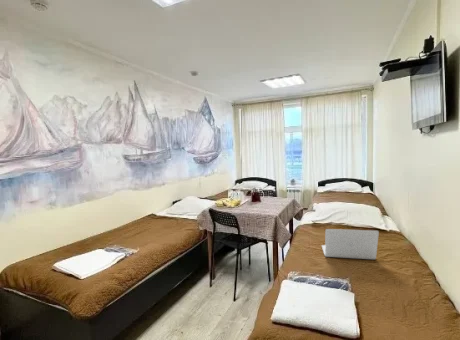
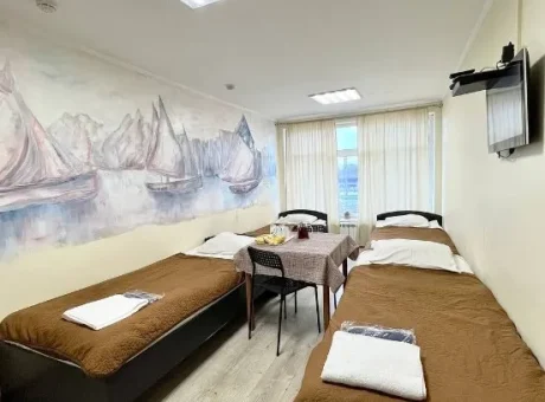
- laptop [321,228,380,260]
